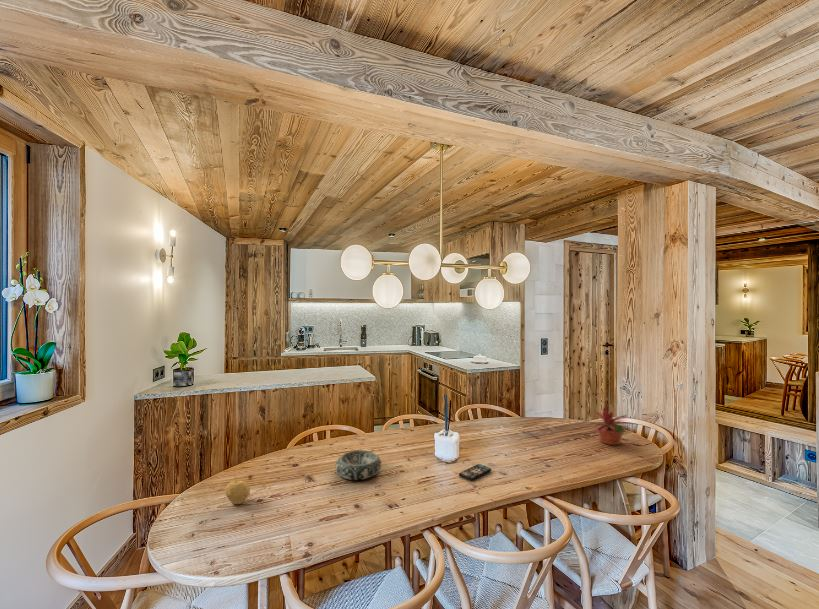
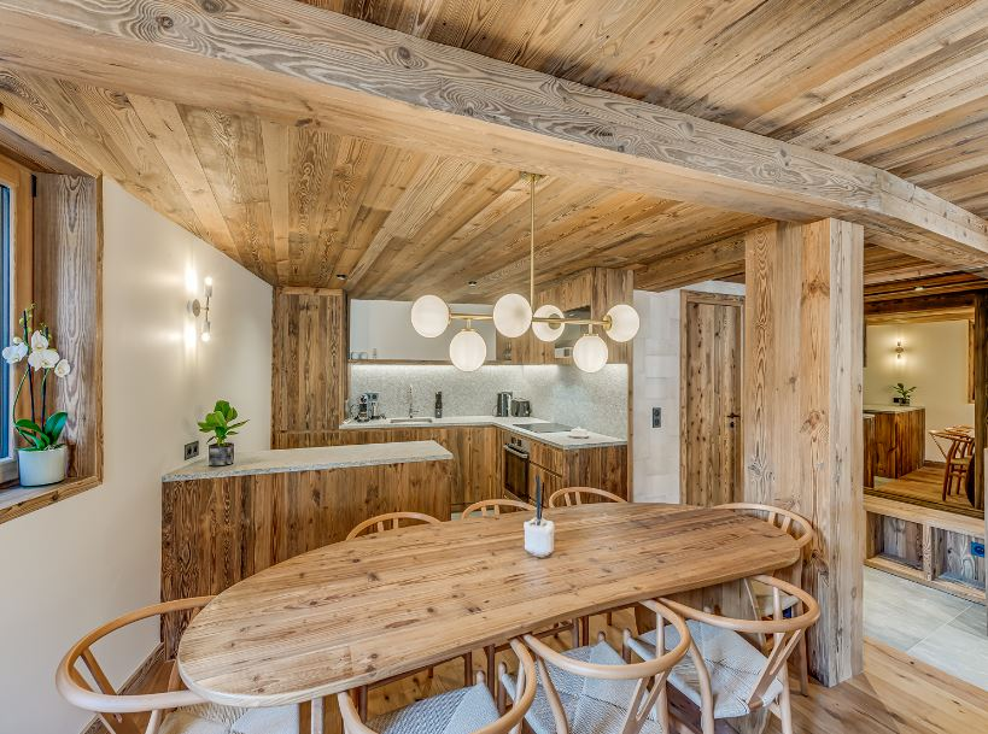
- potted plant [587,406,631,446]
- smartphone [458,463,492,482]
- decorative bowl [334,449,382,481]
- fruit [224,474,251,505]
